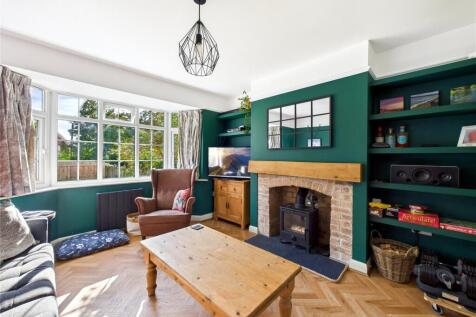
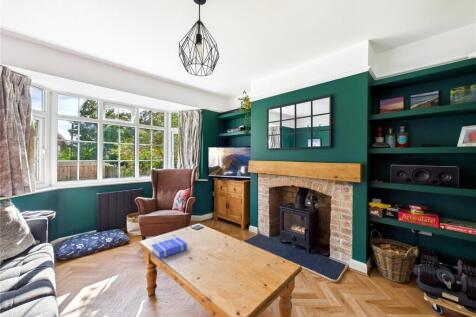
+ book [151,236,188,260]
